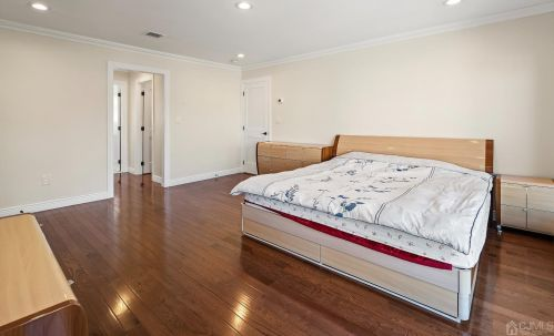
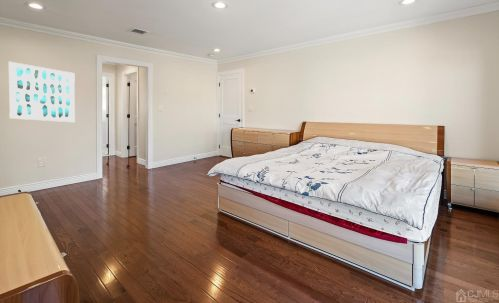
+ wall art [8,61,76,123]
